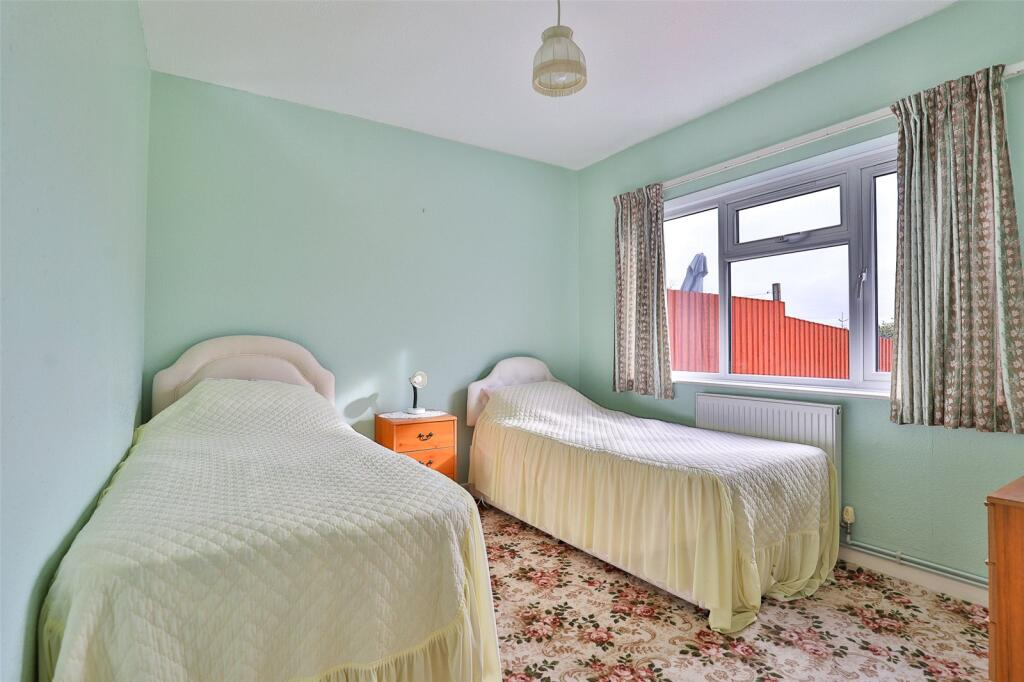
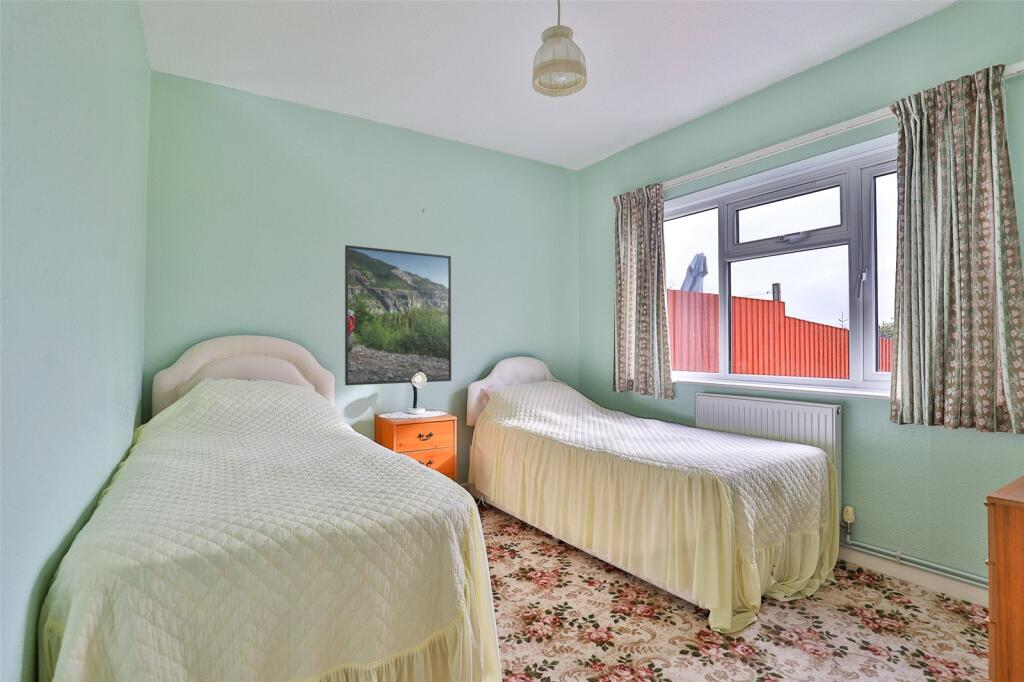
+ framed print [344,244,452,386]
